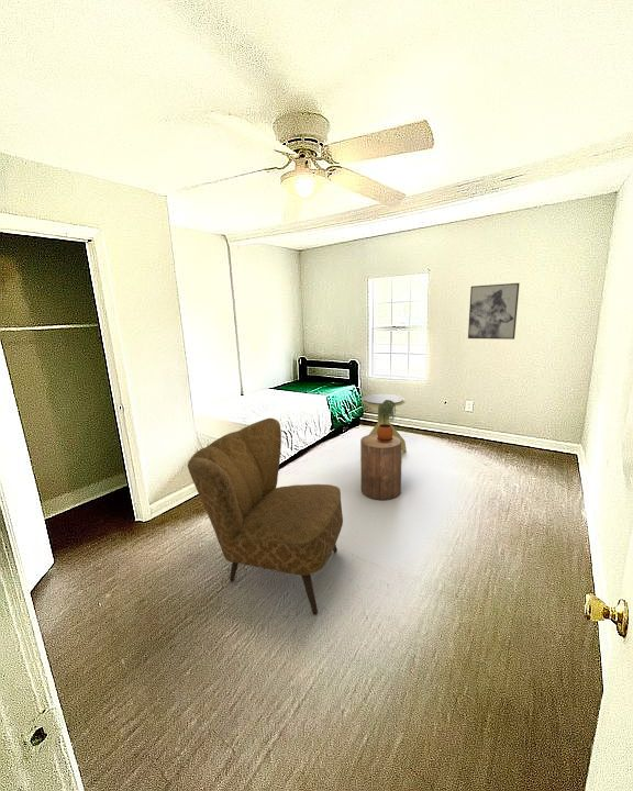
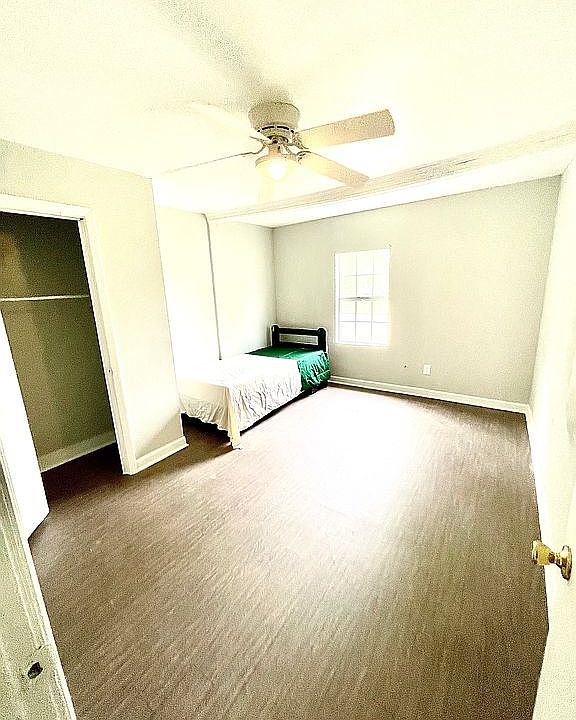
- armchair [187,417,344,616]
- potted plant [377,400,398,443]
- wall art [467,282,521,341]
- side table [362,393,408,453]
- stool [359,434,402,501]
